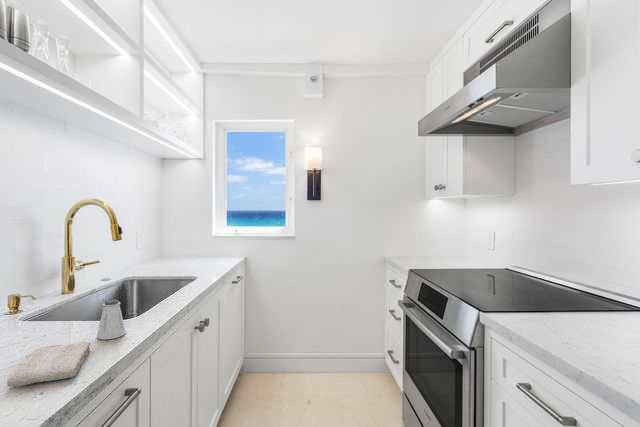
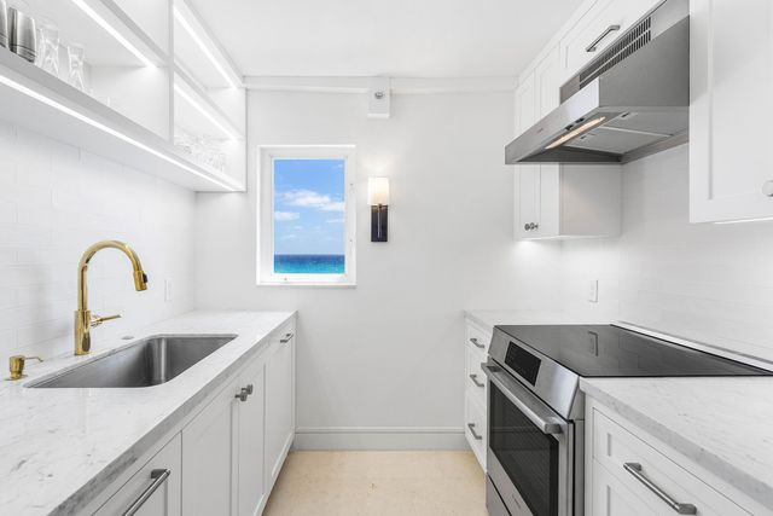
- saltshaker [96,299,127,341]
- washcloth [6,340,91,388]
